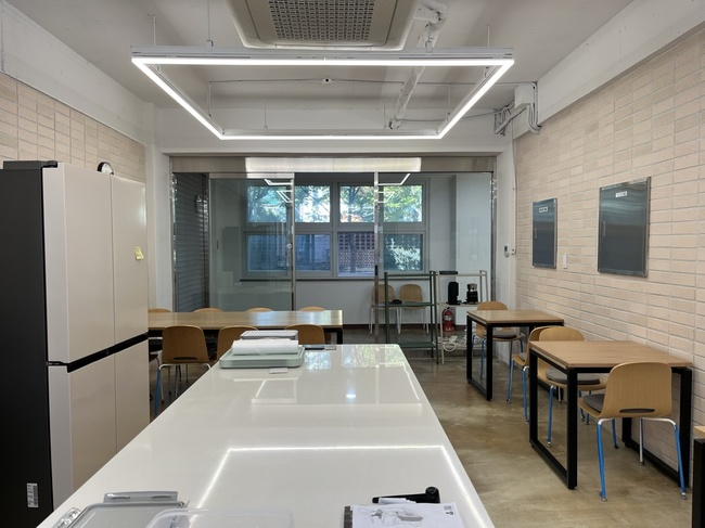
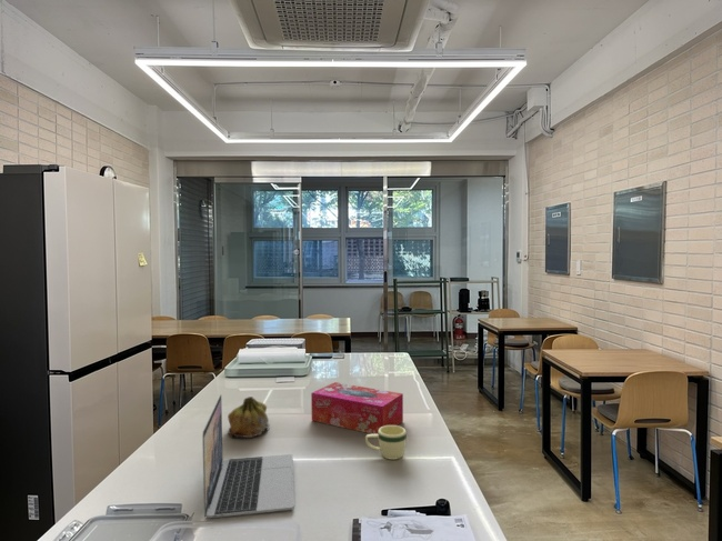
+ fruit [227,395,271,439]
+ tissue box [310,381,404,434]
+ mug [364,425,408,461]
+ laptop [201,393,295,519]
